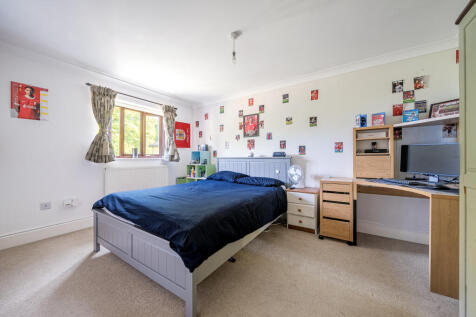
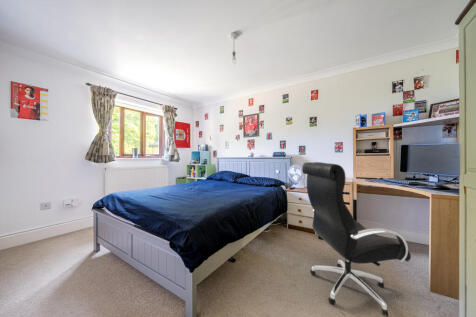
+ office chair [301,161,412,317]
